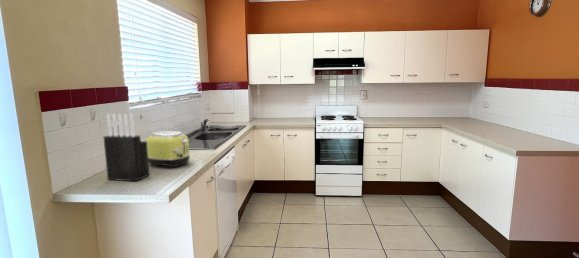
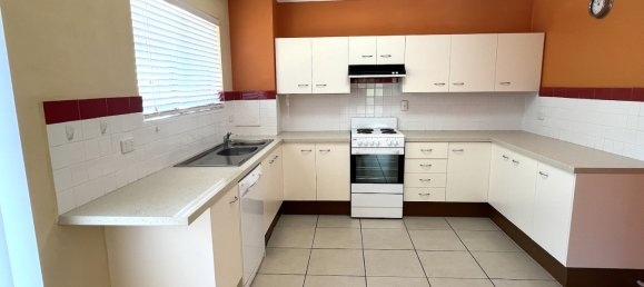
- toaster [145,130,191,168]
- knife block [102,113,151,182]
